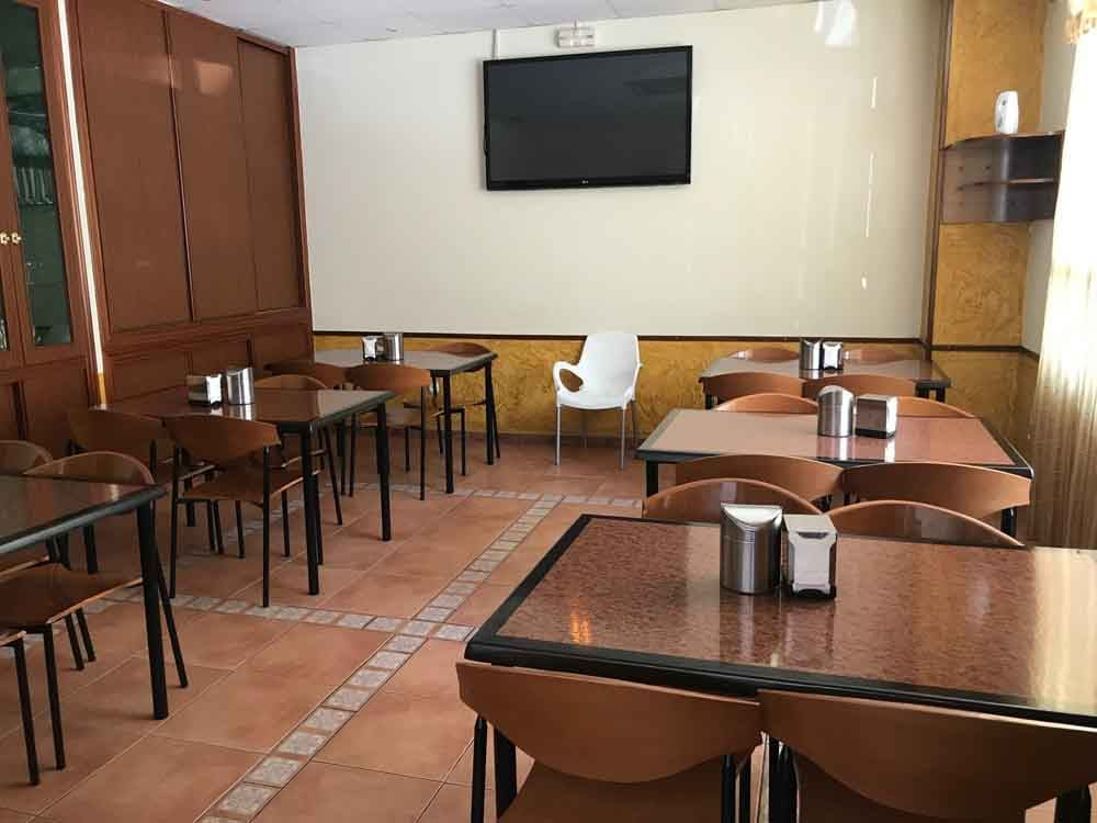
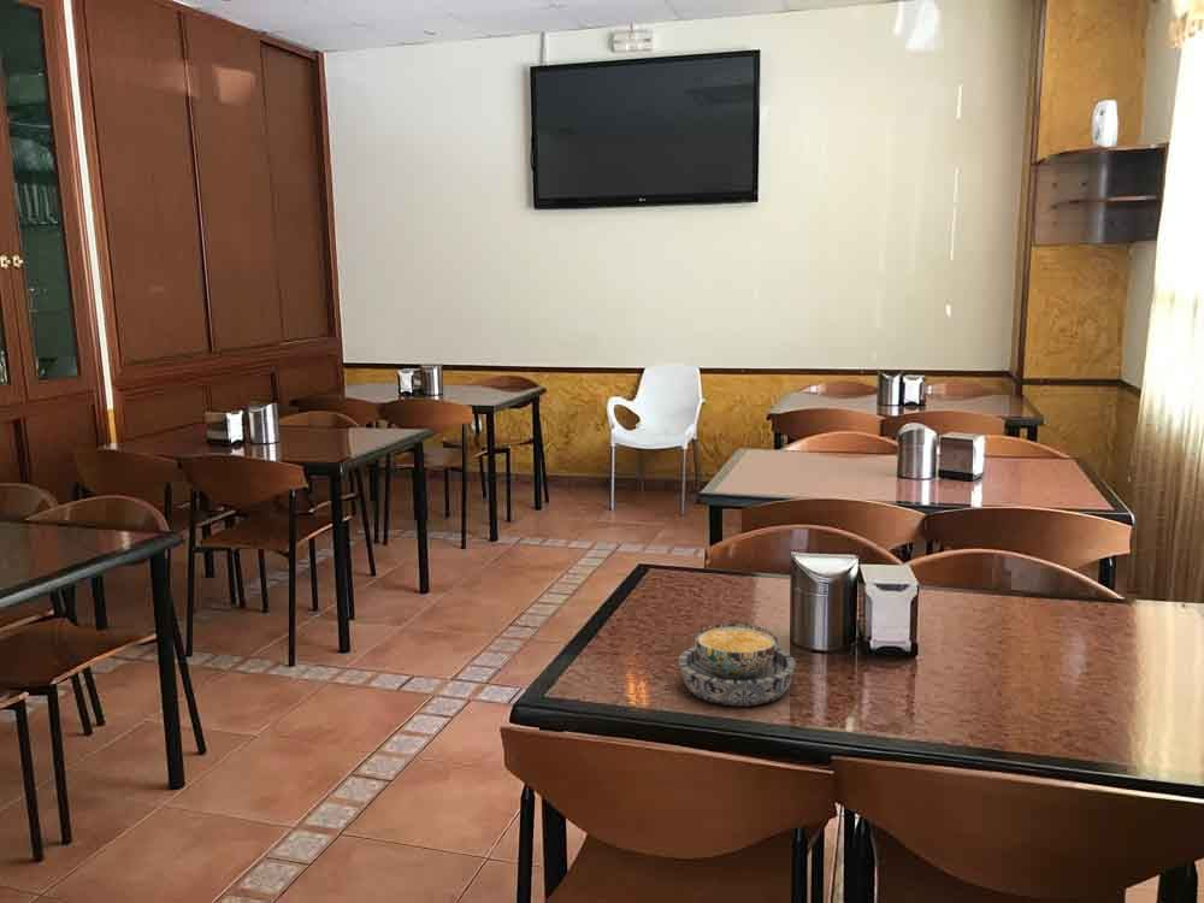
+ bowl [677,622,797,707]
